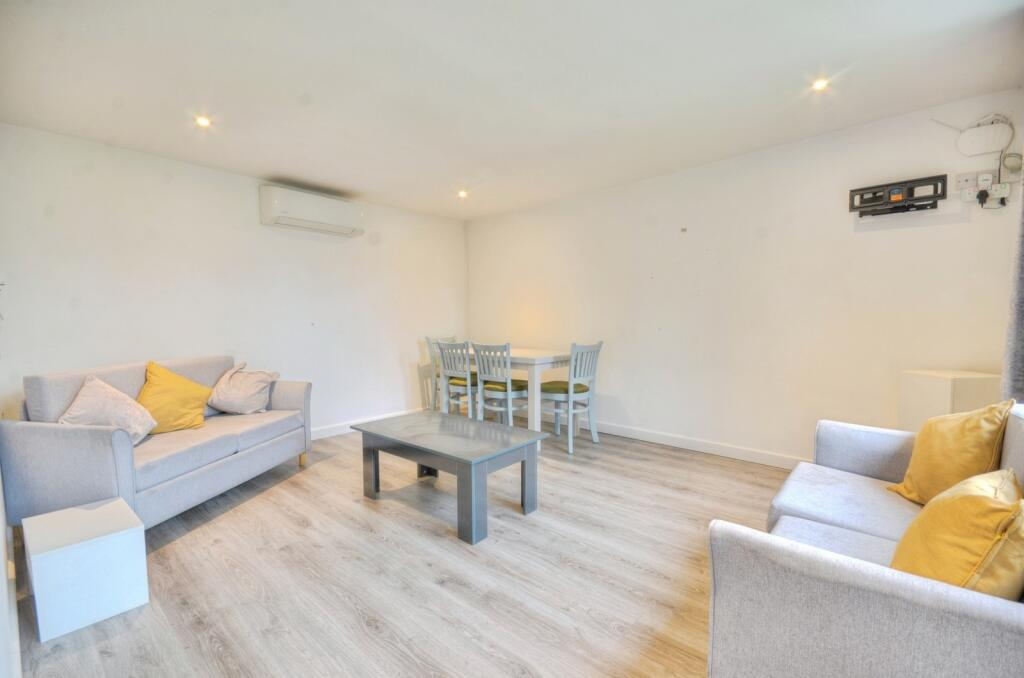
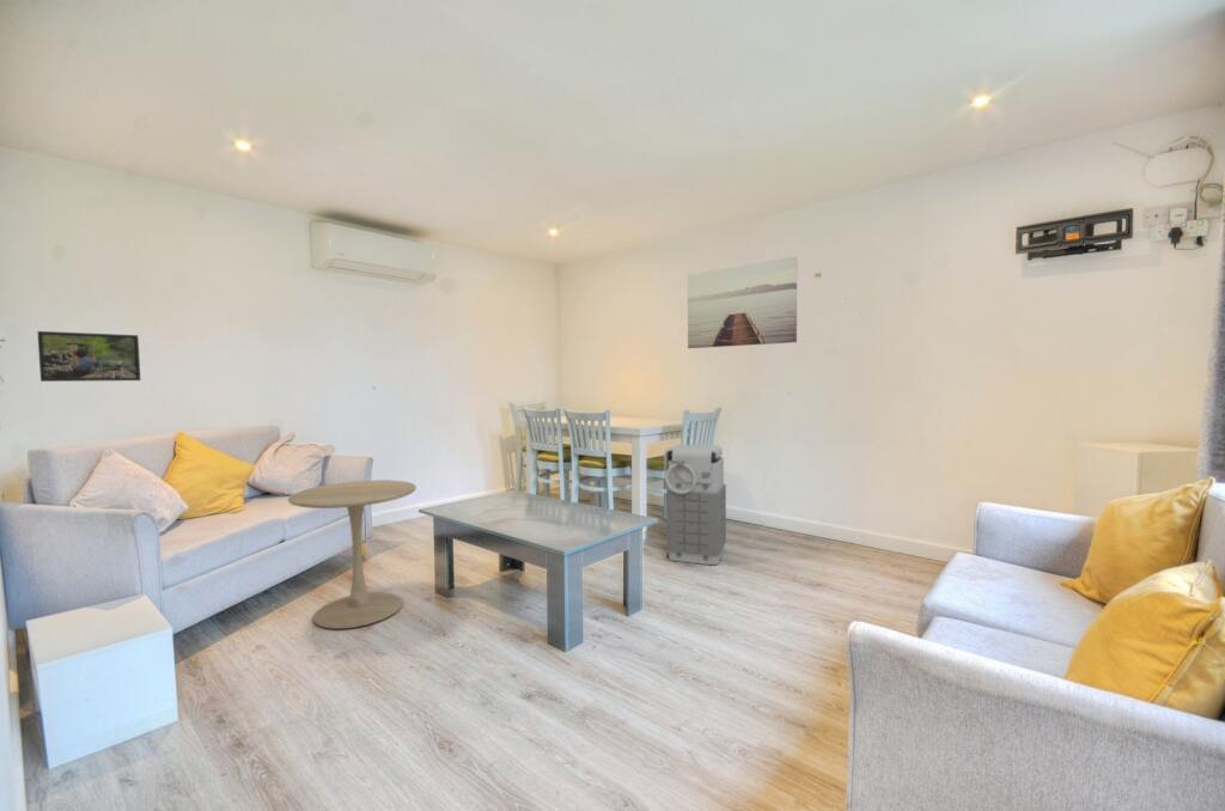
+ side table [287,478,418,630]
+ grenade [663,444,727,566]
+ wall art [687,256,798,349]
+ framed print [36,330,142,383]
